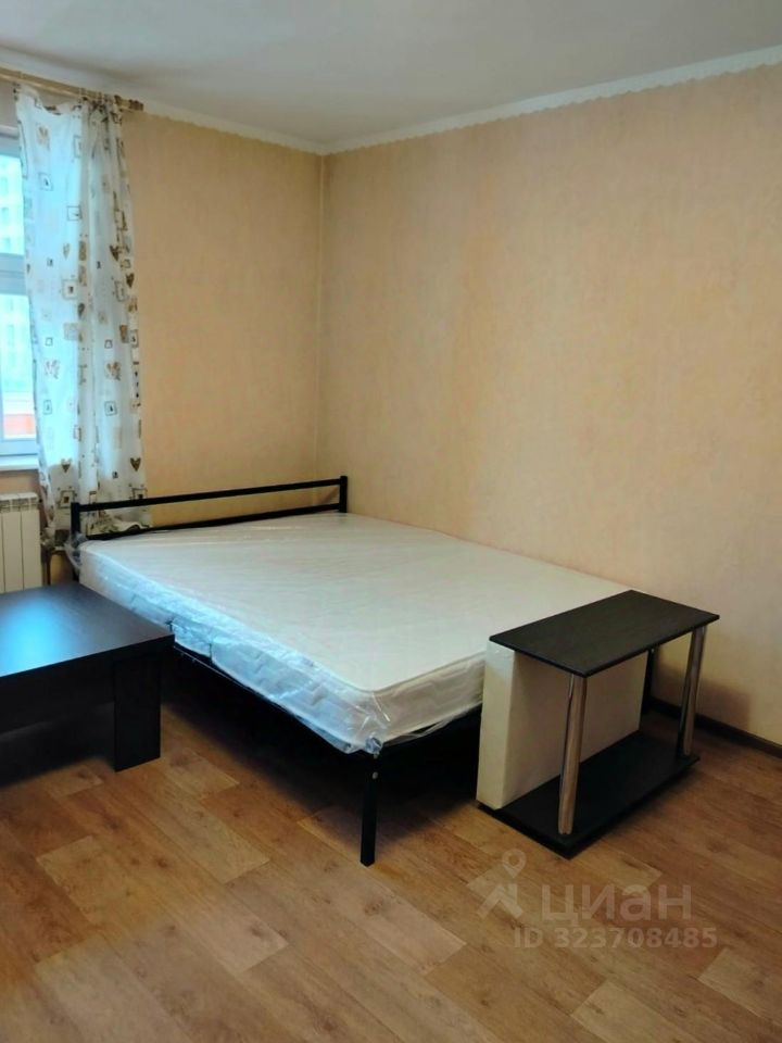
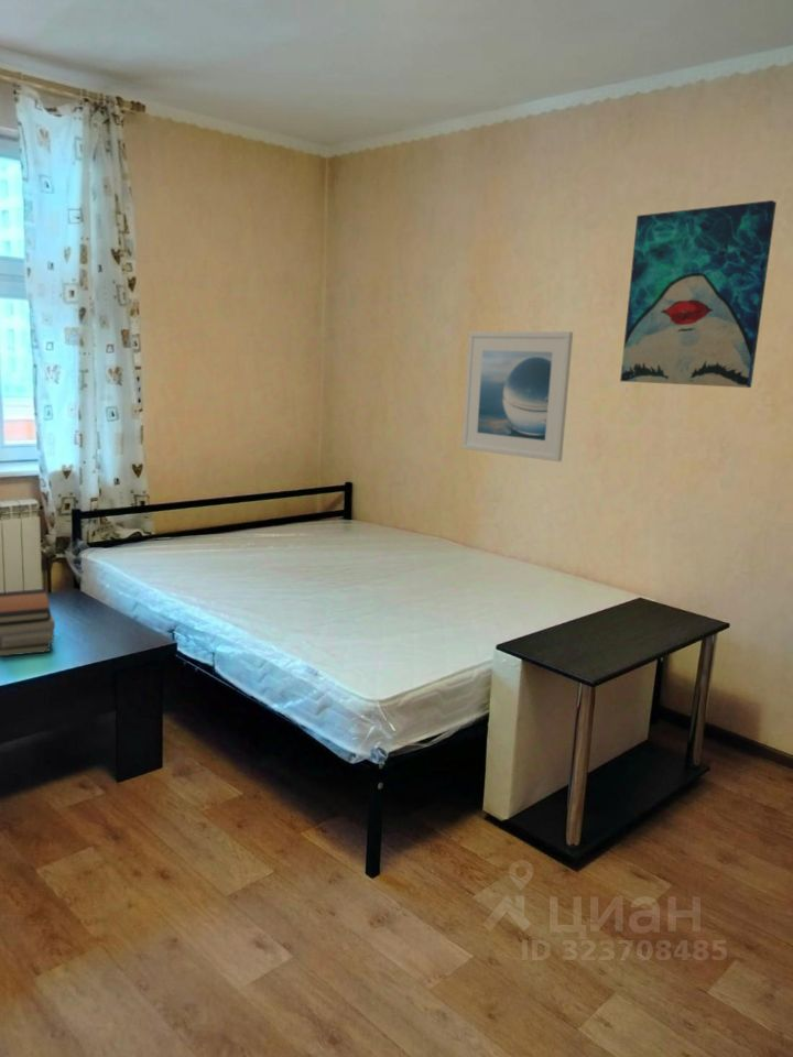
+ book stack [0,588,56,657]
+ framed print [461,330,574,462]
+ wall art [619,199,778,389]
